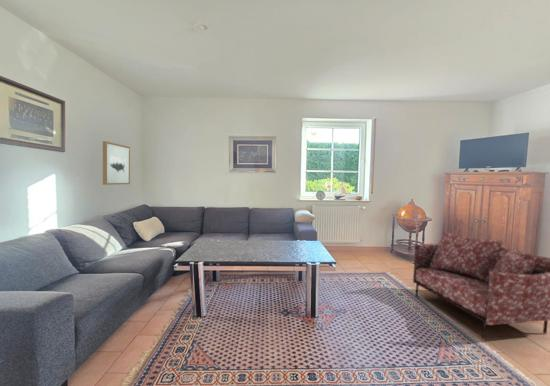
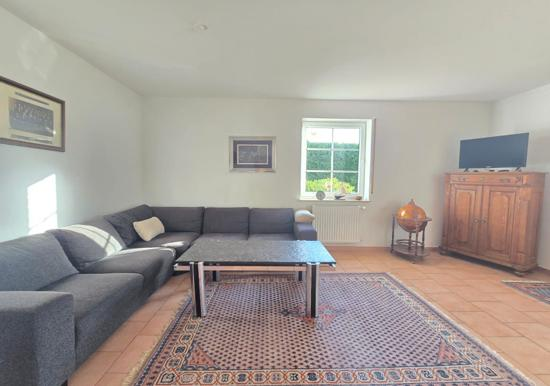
- wall art [102,140,131,186]
- armchair [412,232,550,340]
